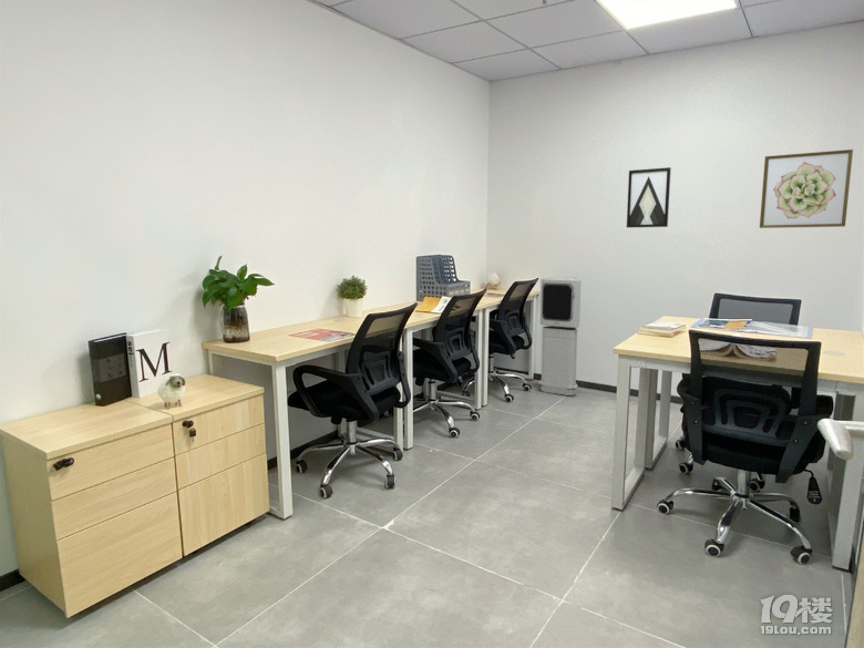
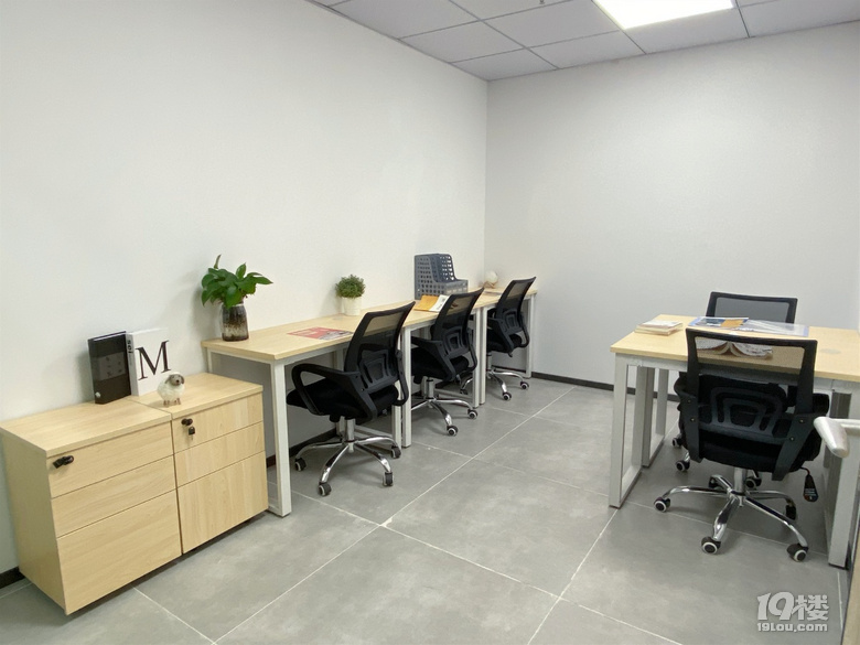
- wall art [759,148,854,229]
- wall art [626,166,672,228]
- air purifier [537,276,582,397]
